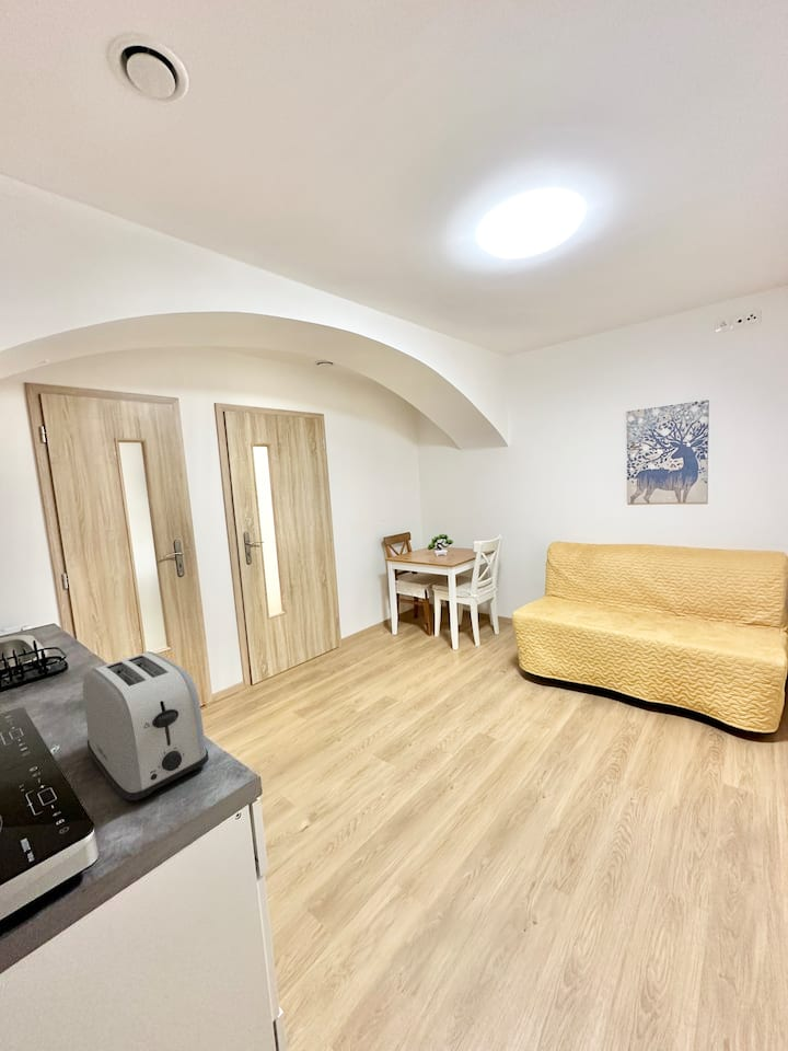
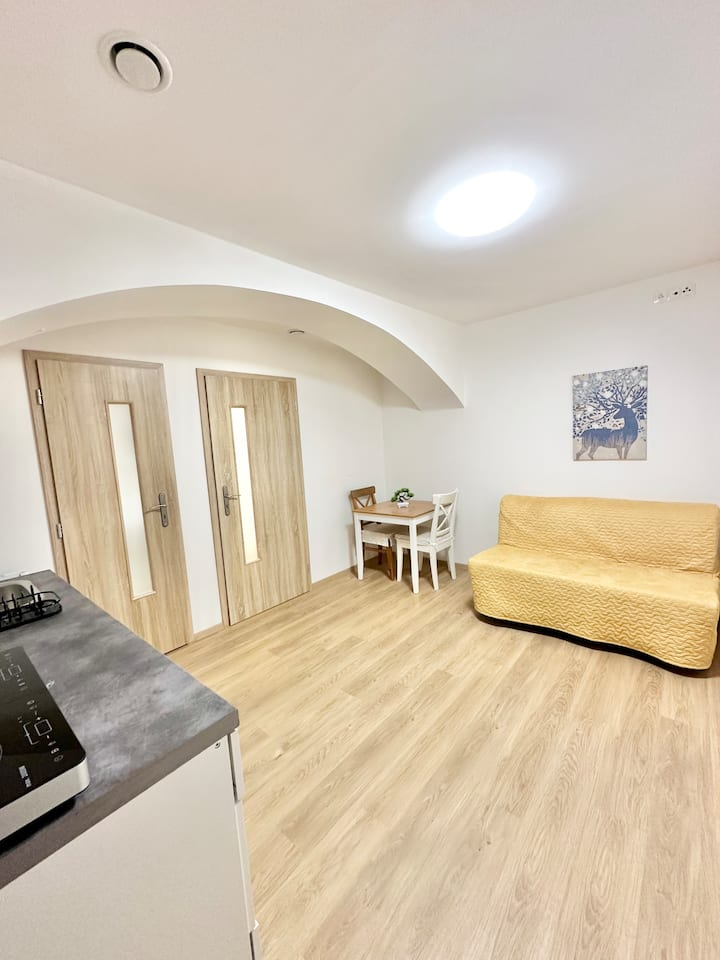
- toaster [82,650,210,801]
